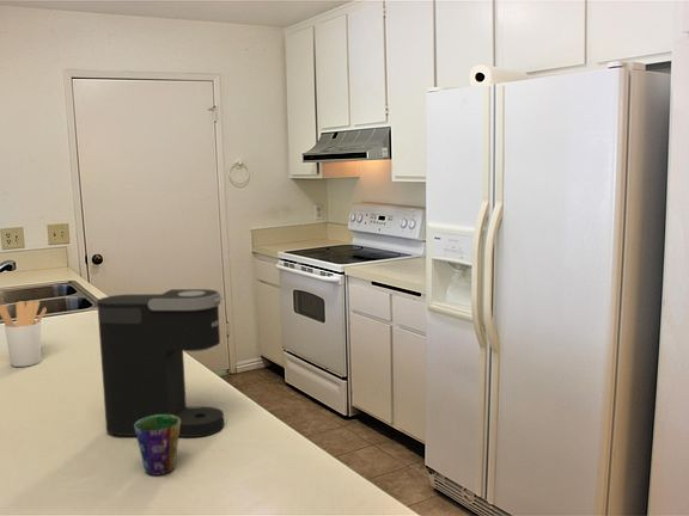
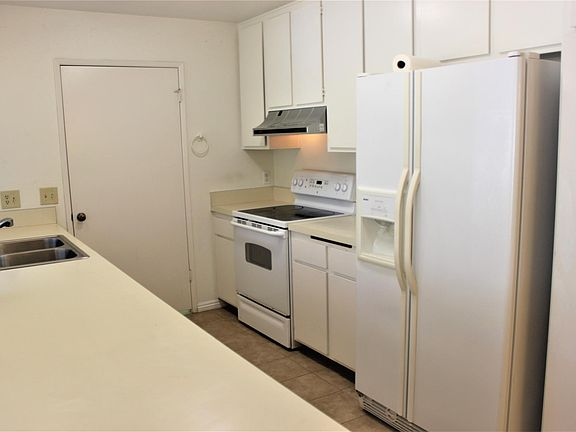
- cup [134,414,181,477]
- utensil holder [0,300,48,368]
- coffee maker [96,288,225,438]
